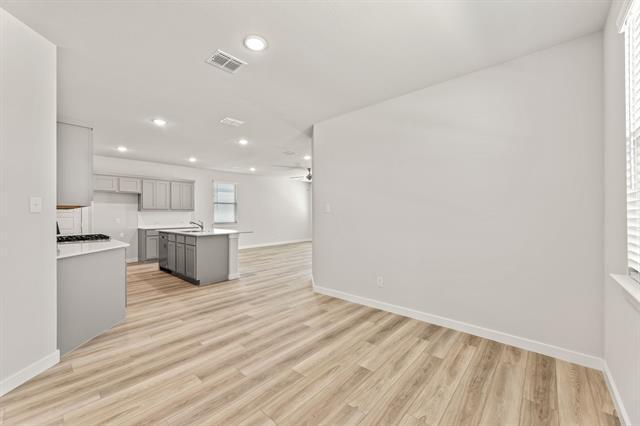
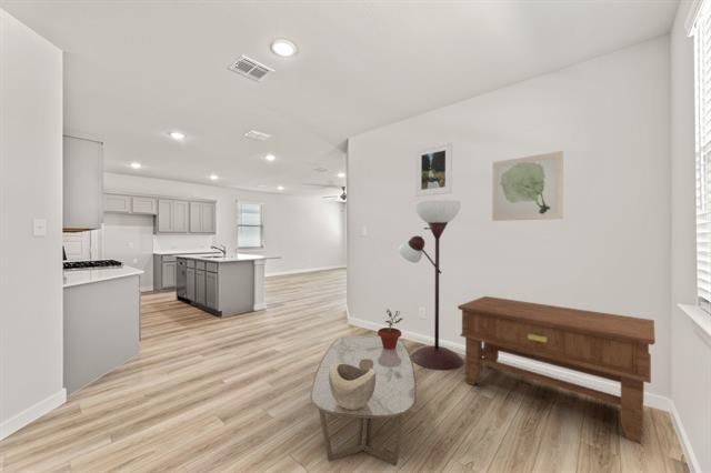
+ decorative bowl [329,362,375,410]
+ wall art [491,150,564,222]
+ side table [457,295,657,445]
+ coffee table [309,334,418,467]
+ floor lamp [398,199,465,371]
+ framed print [414,141,453,198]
+ potted plant [377,309,404,350]
